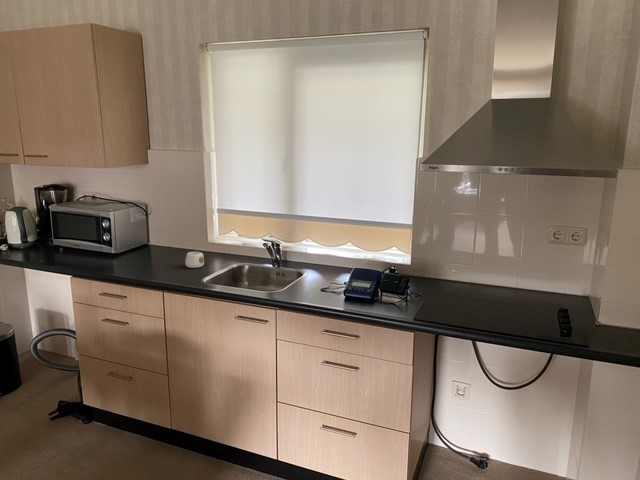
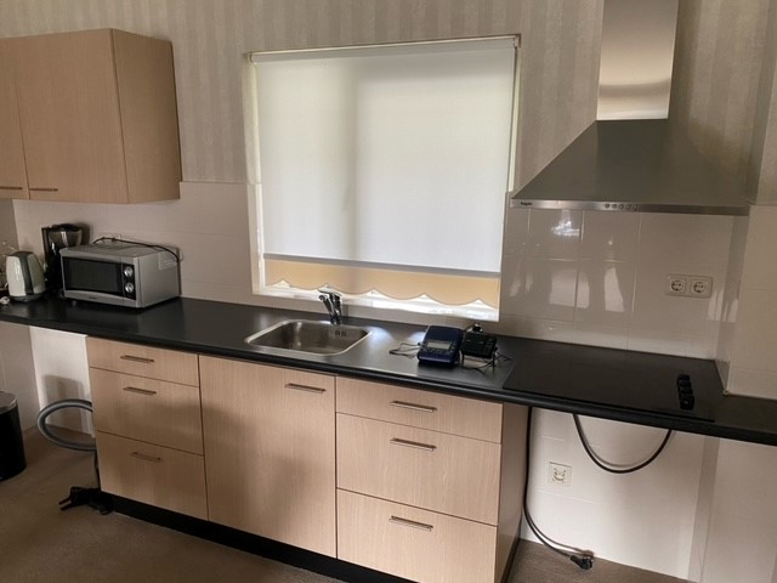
- mug [184,251,205,269]
